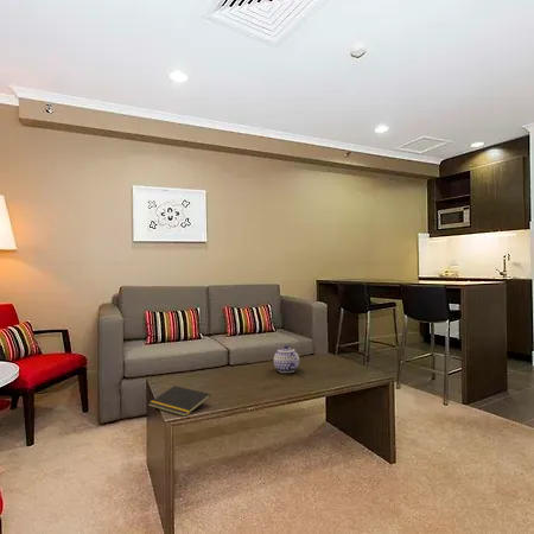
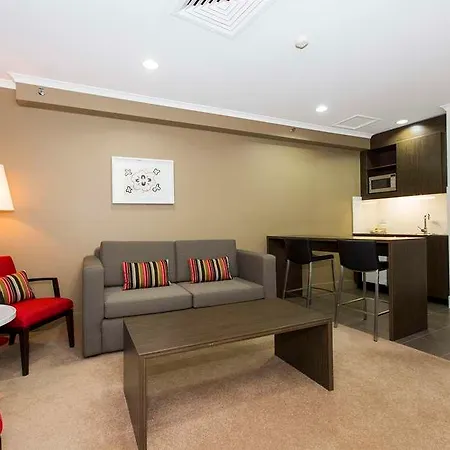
- teapot [273,344,300,374]
- notepad [147,384,212,418]
